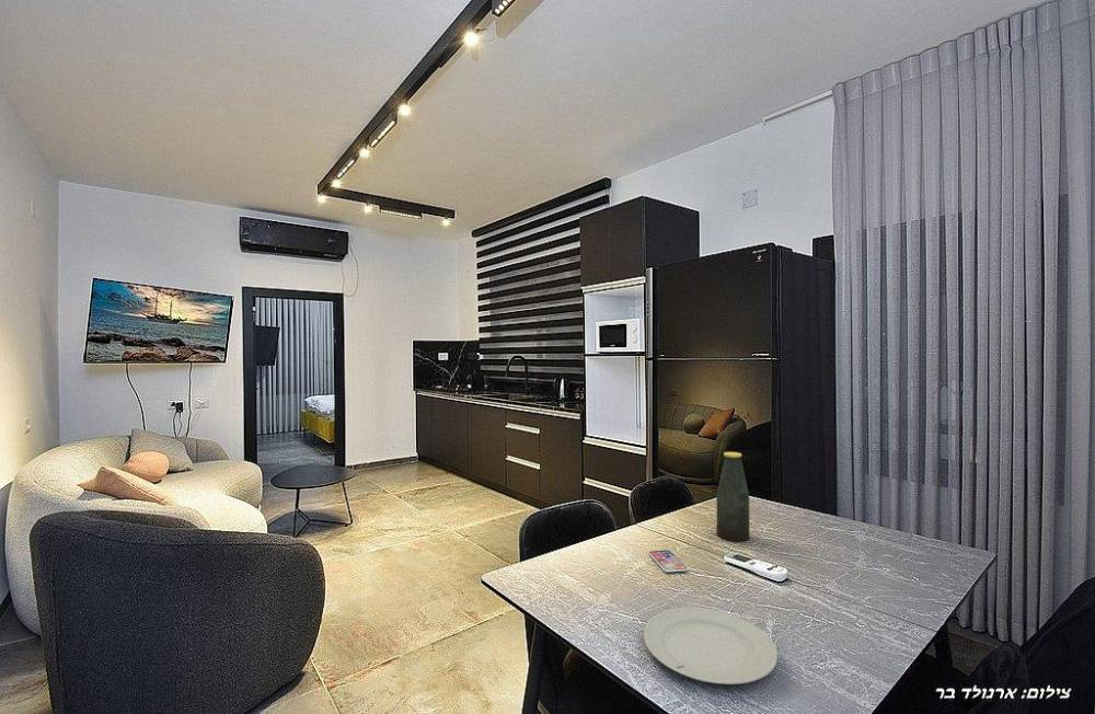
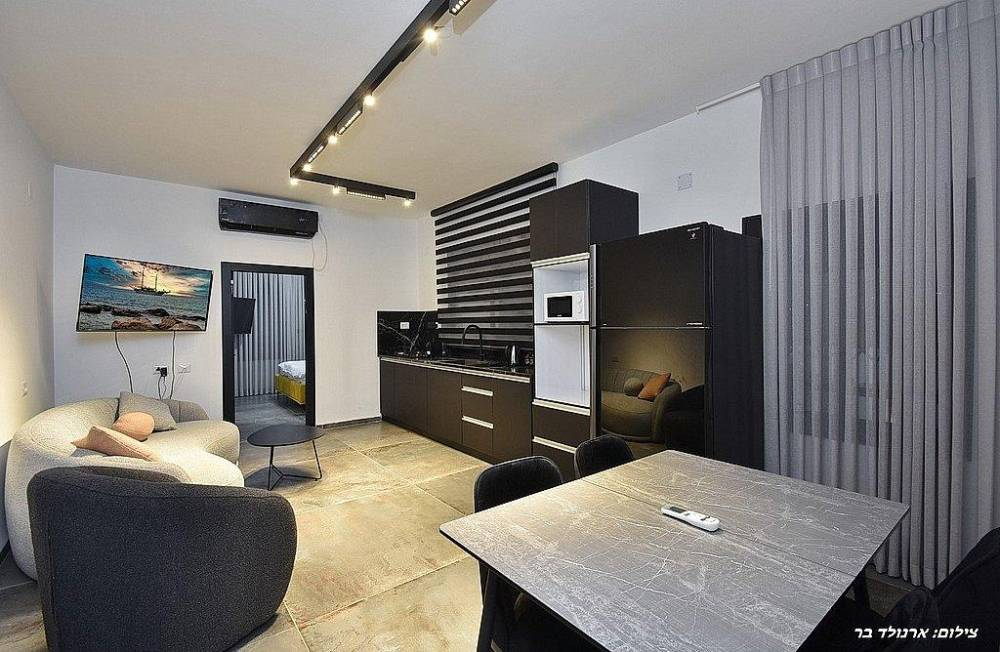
- bottle [716,451,750,543]
- smartphone [648,549,689,574]
- chinaware [643,606,779,686]
